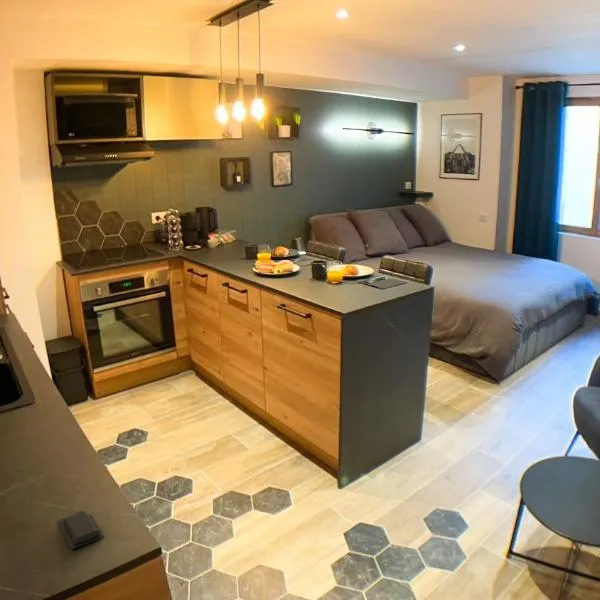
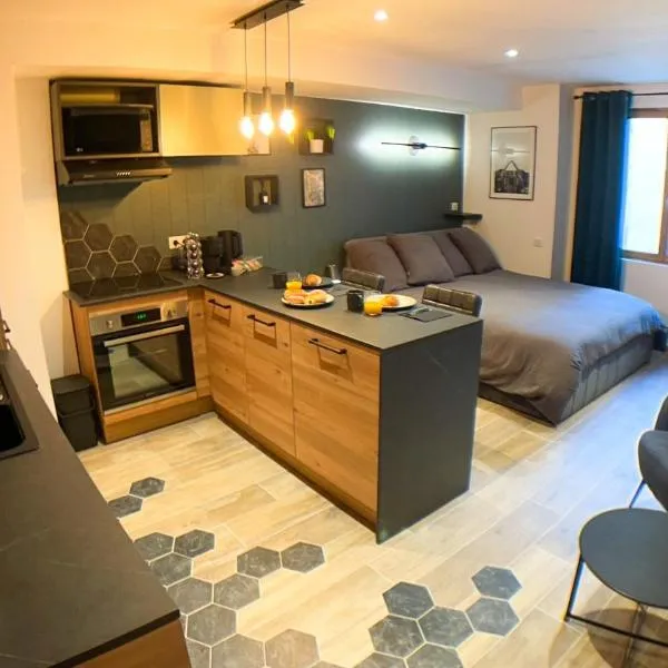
- soap bar [57,510,105,550]
